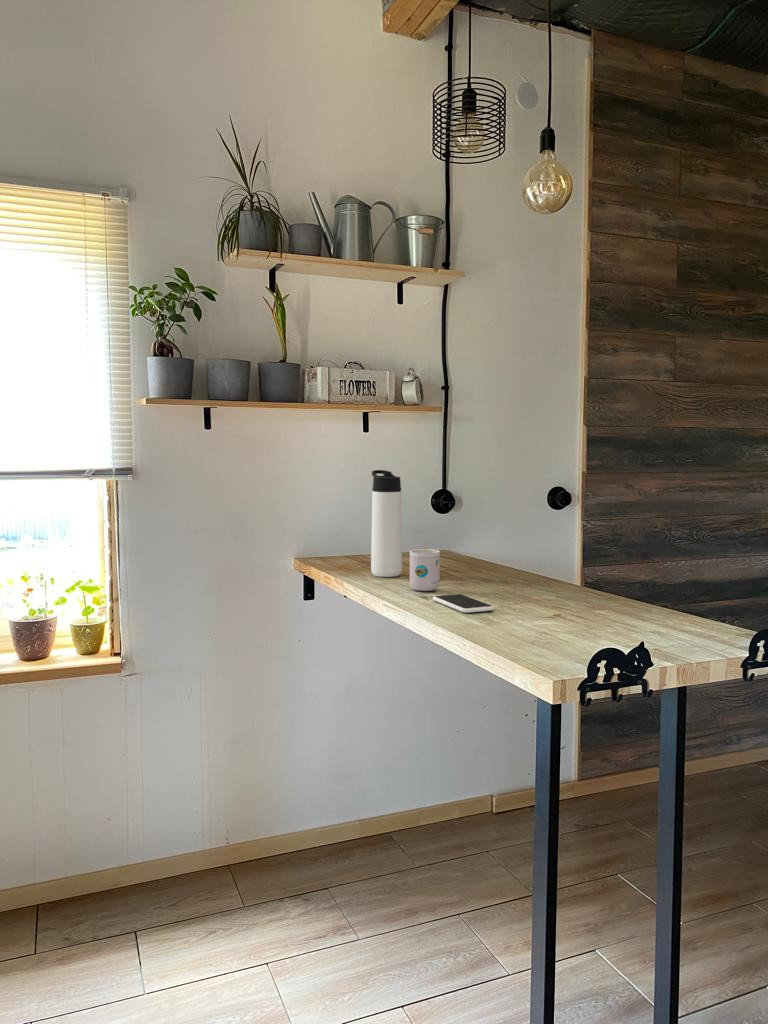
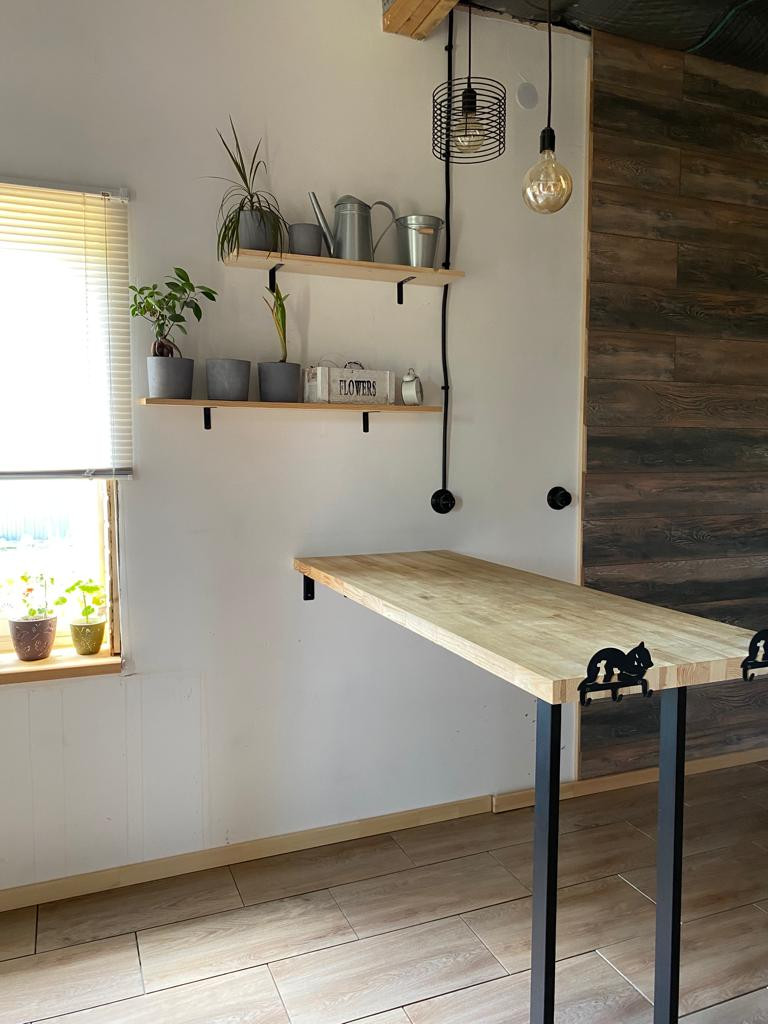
- smartphone [432,593,495,614]
- mug [409,543,441,592]
- thermos bottle [370,469,403,578]
